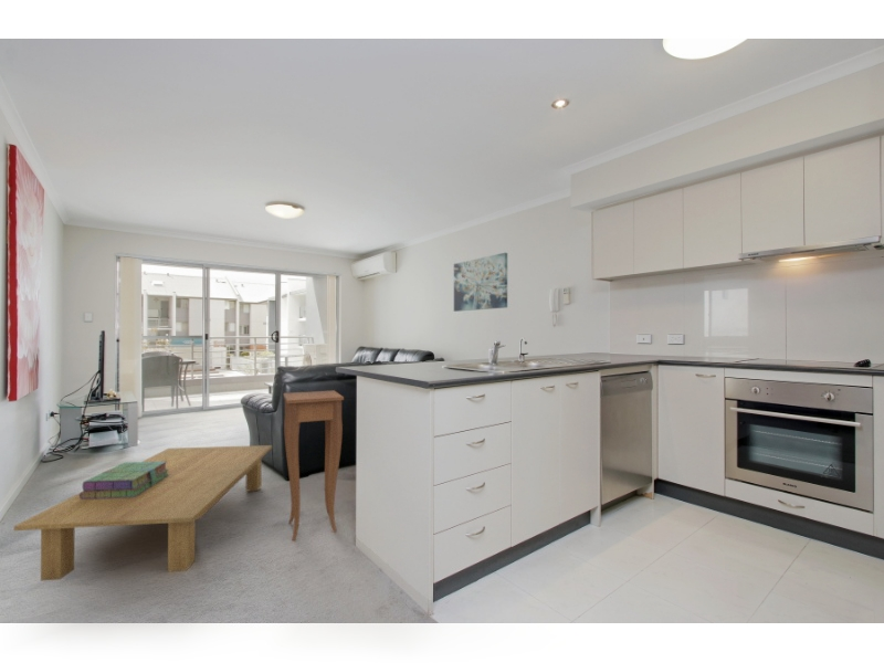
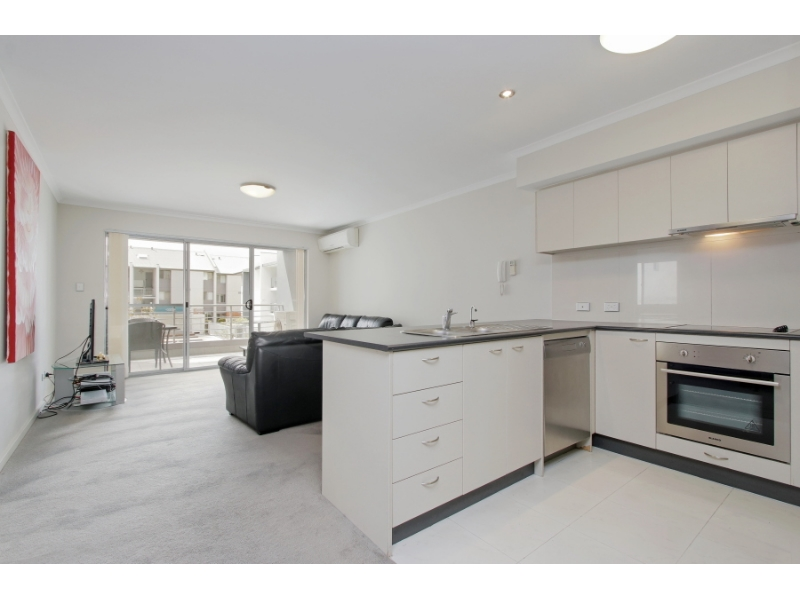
- wall art [453,252,508,313]
- stack of books [80,461,169,499]
- side table [283,389,345,541]
- coffee table [13,444,273,581]
